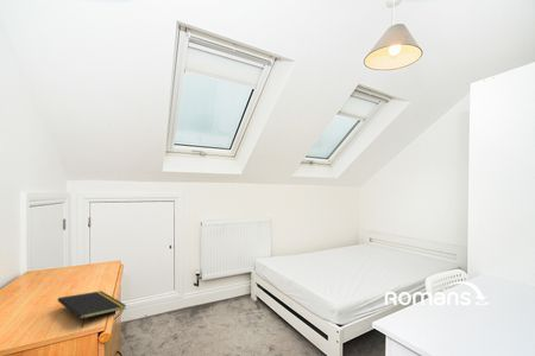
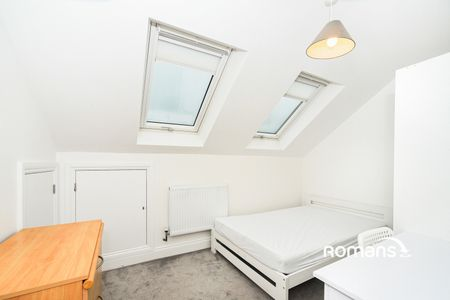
- notepad [57,290,127,329]
